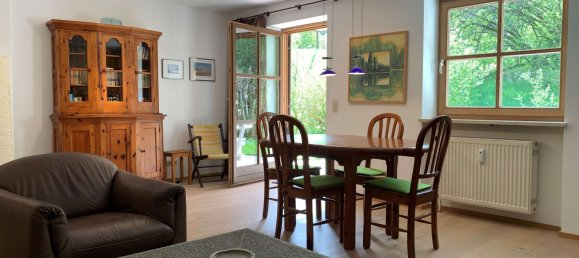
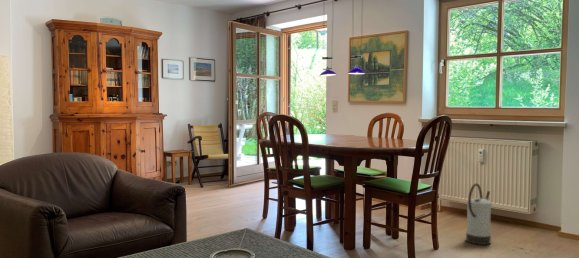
+ watering can [465,182,492,246]
